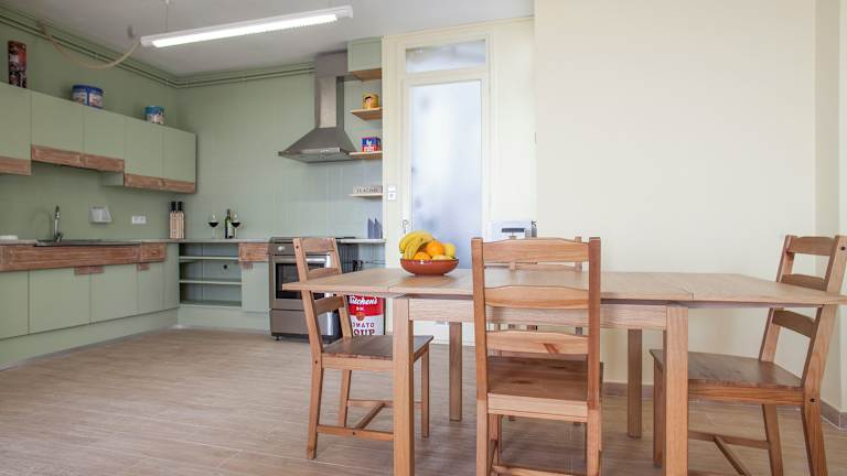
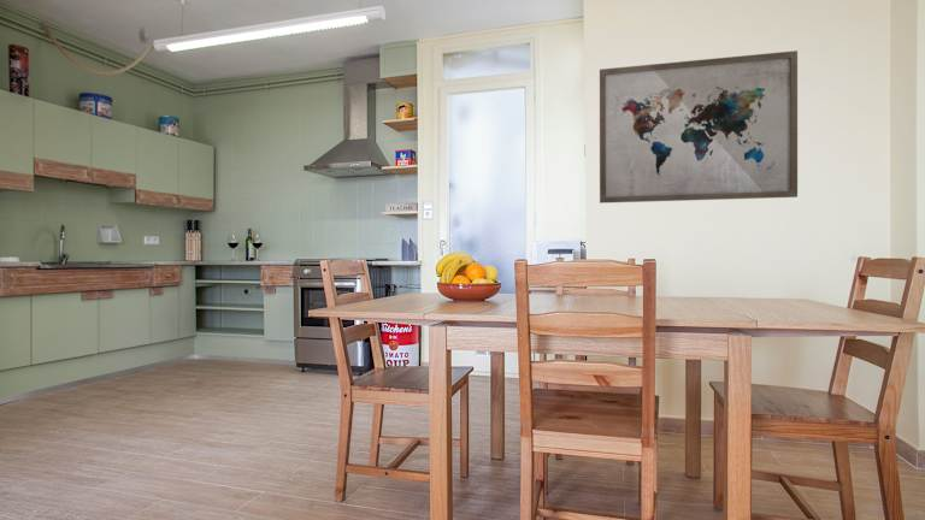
+ wall art [599,49,799,205]
